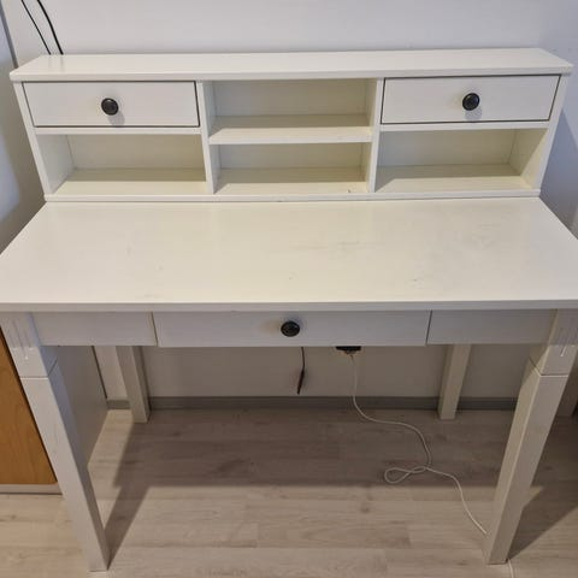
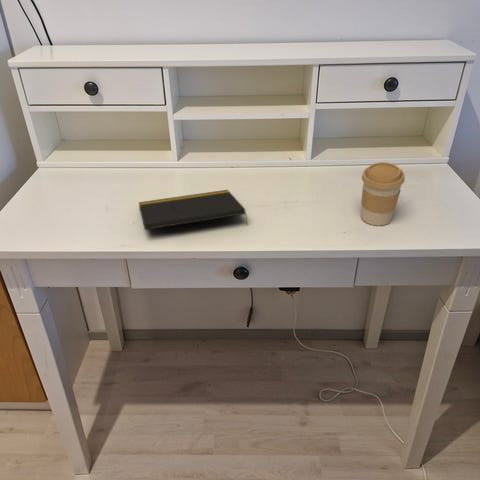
+ coffee cup [360,161,406,227]
+ notepad [138,189,249,231]
